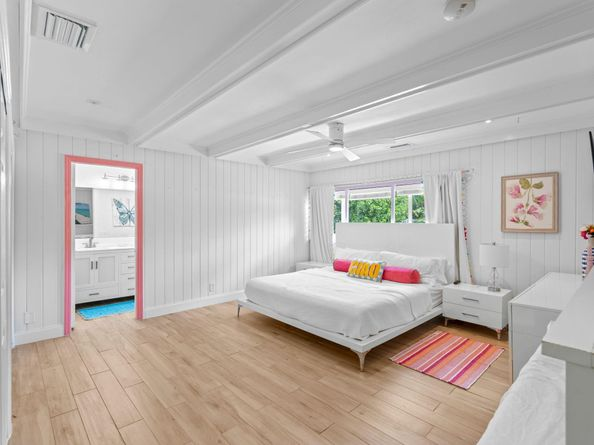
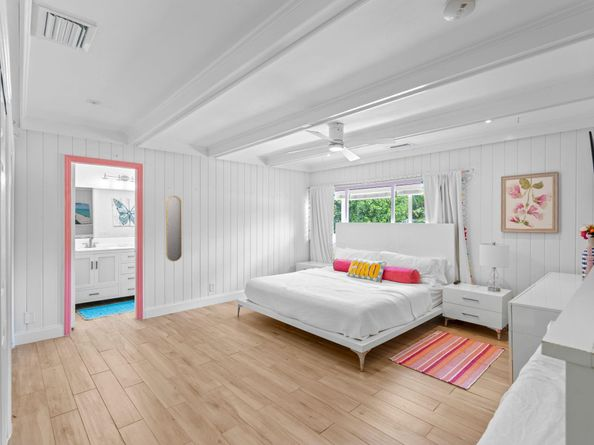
+ home mirror [165,194,183,262]
